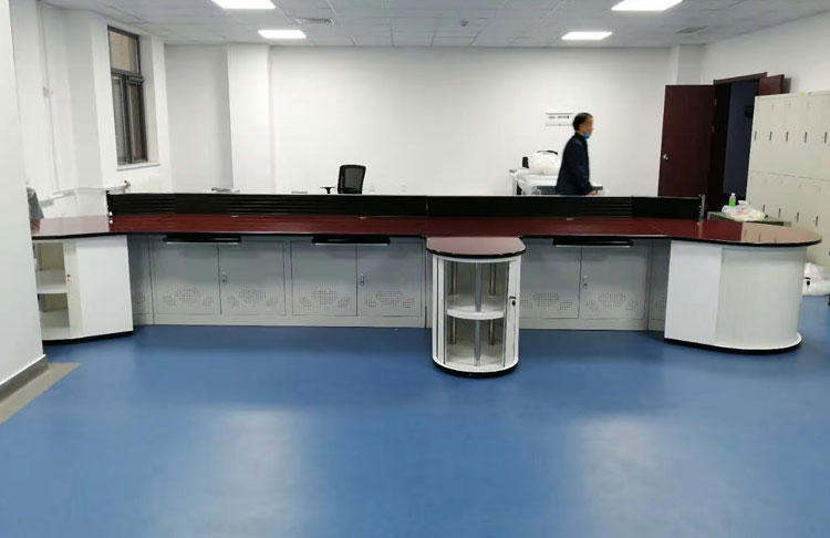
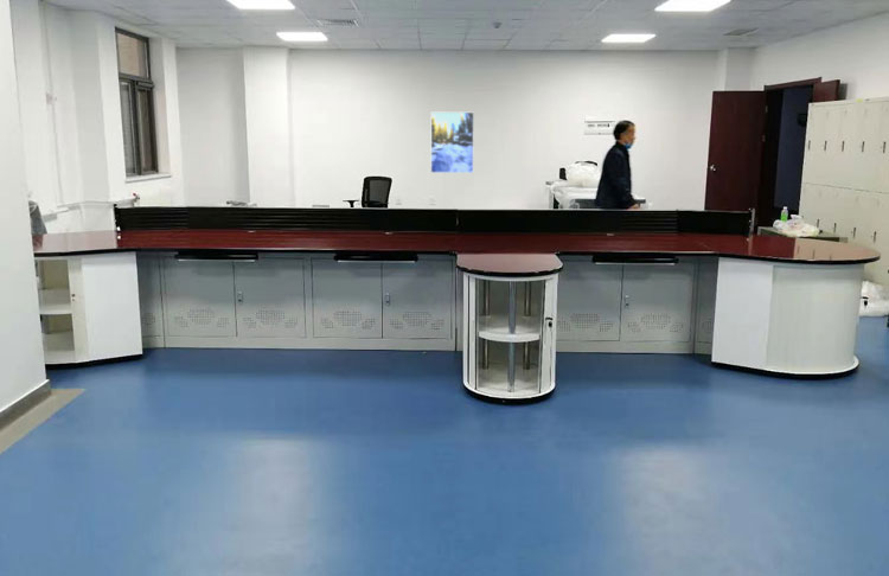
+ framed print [430,111,475,174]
